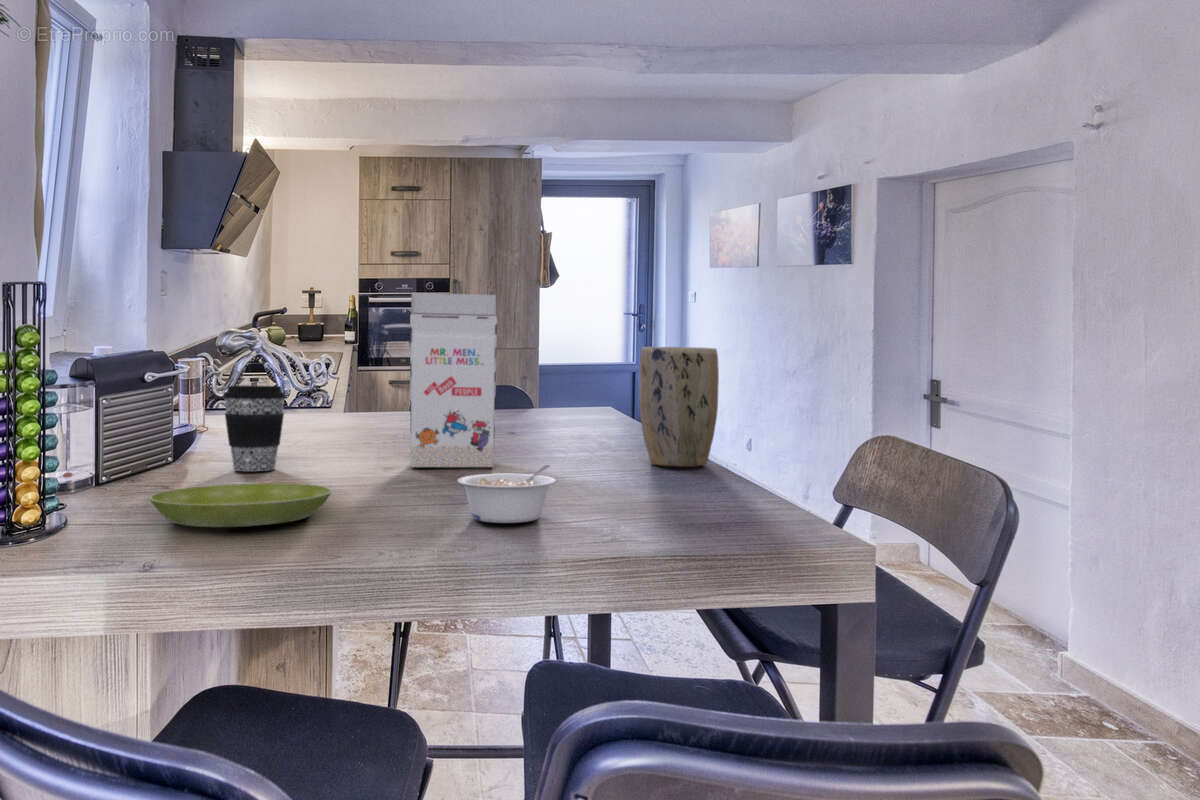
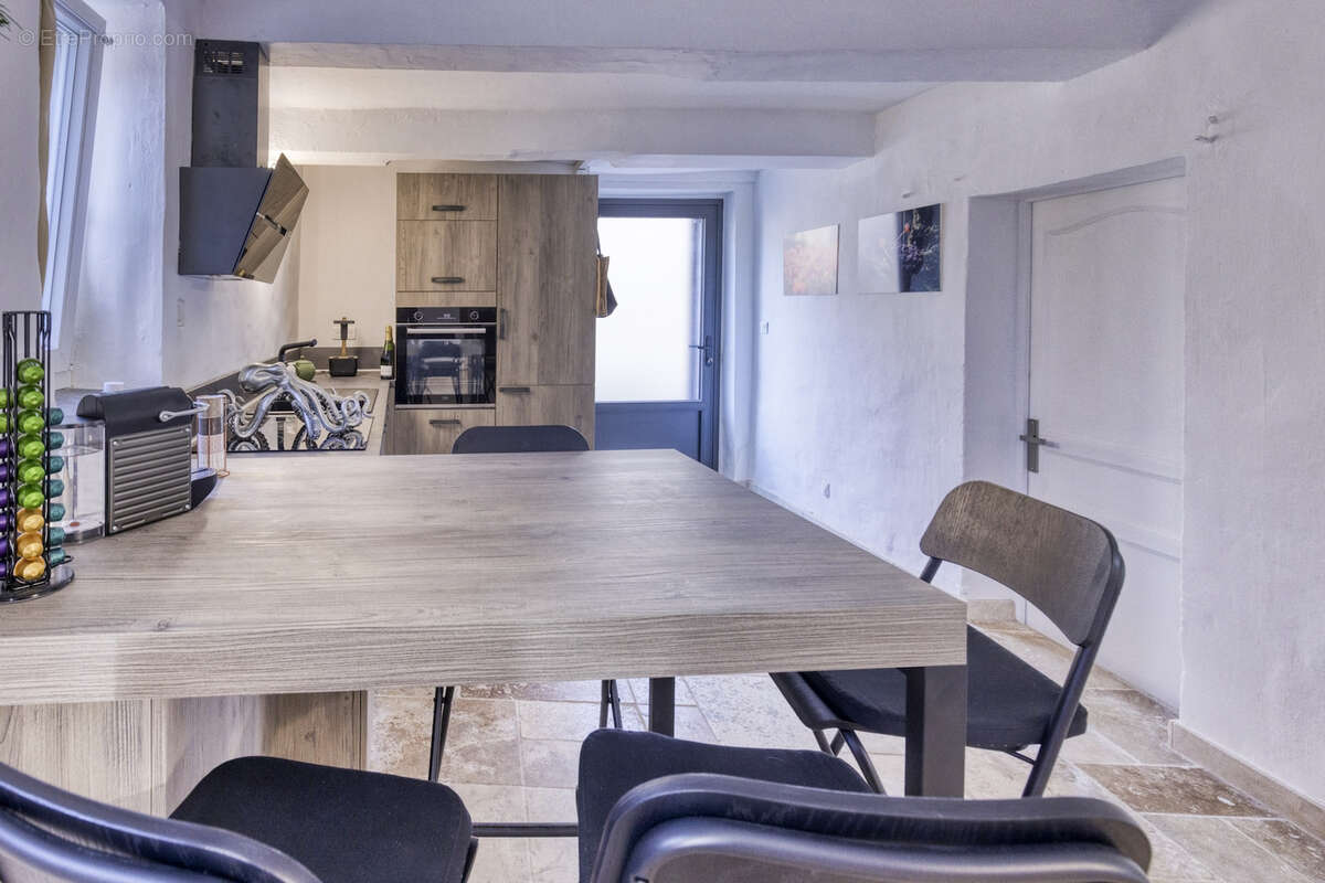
- plant pot [638,346,720,468]
- saucer [148,482,333,528]
- coffee cup [222,384,287,472]
- gift box [409,292,498,468]
- legume [456,464,557,524]
